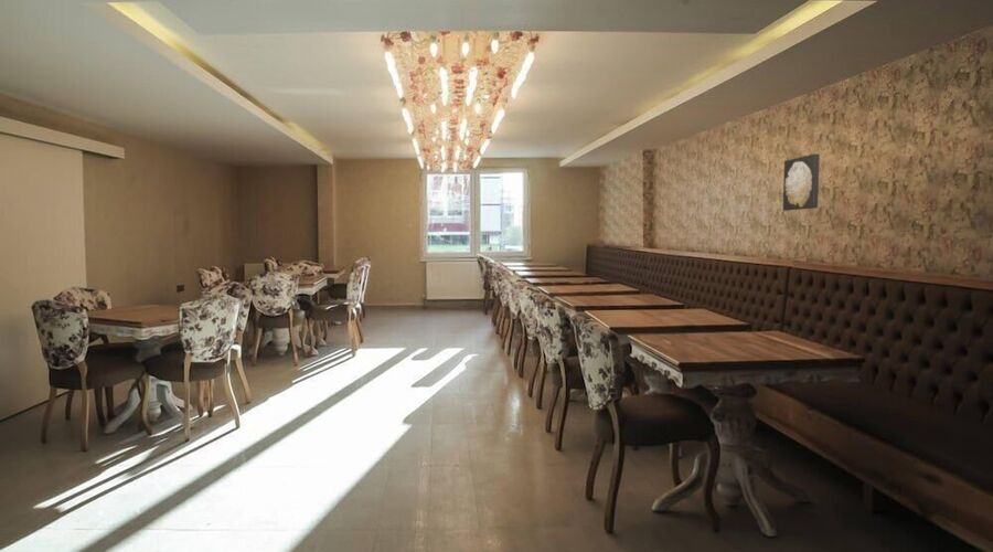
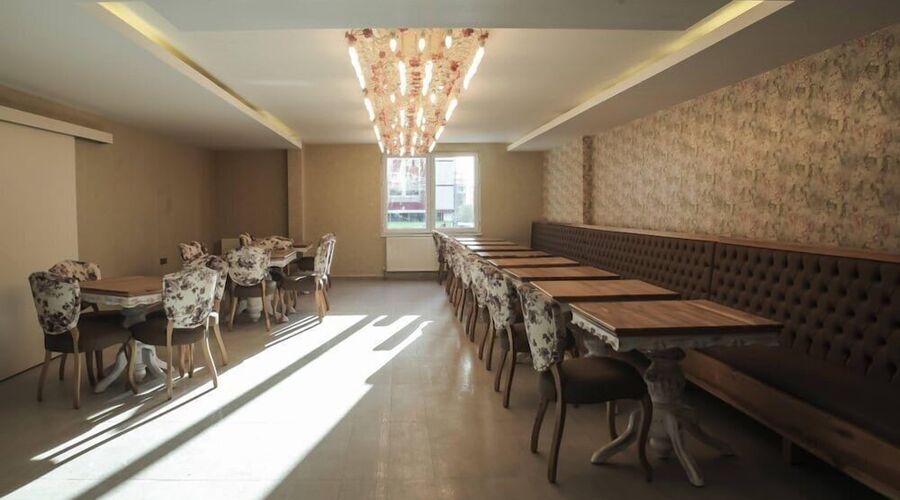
- wall art [782,153,821,212]
